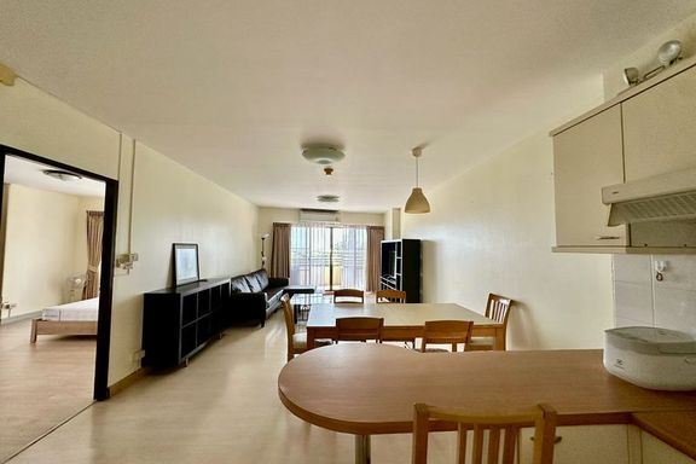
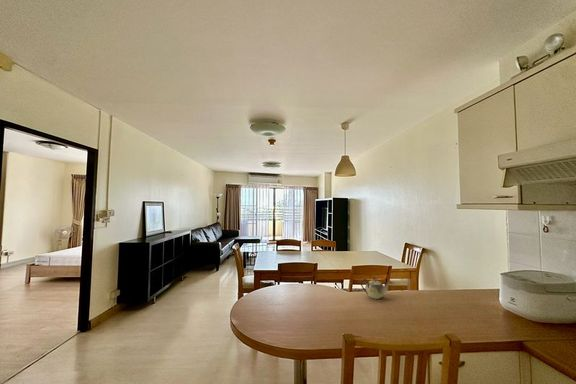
+ teapot [360,276,393,300]
